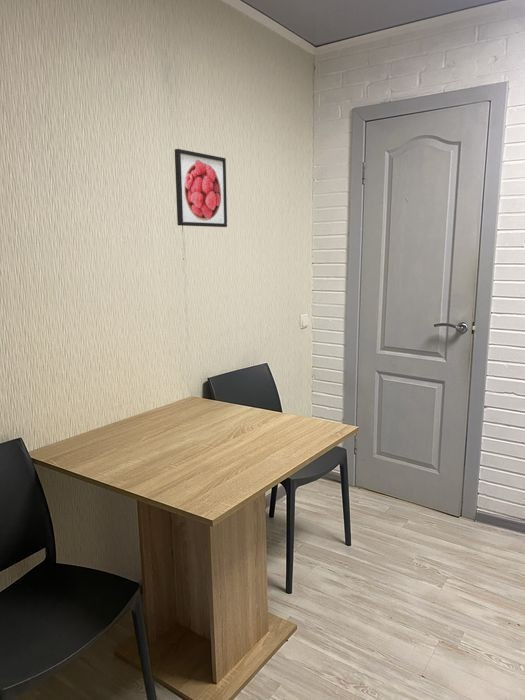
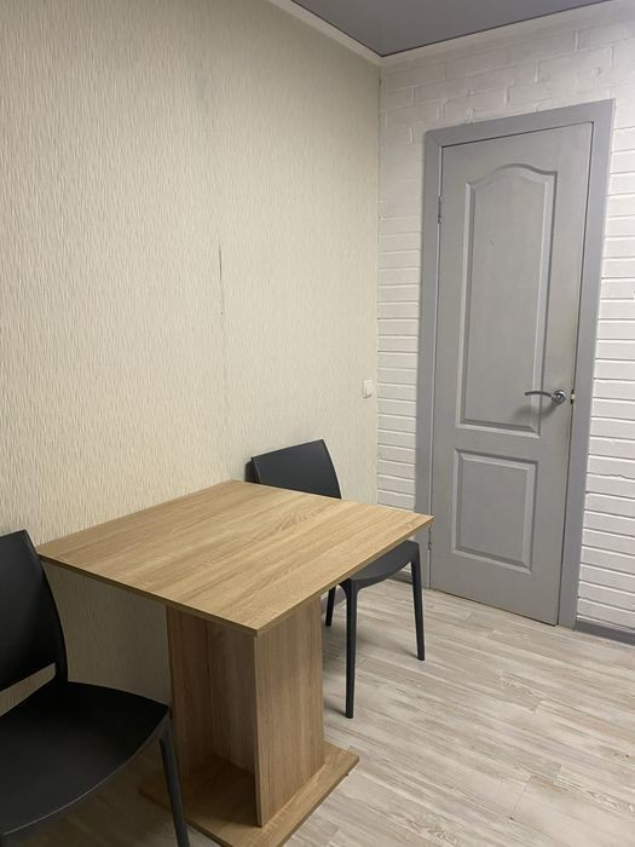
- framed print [174,148,228,228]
